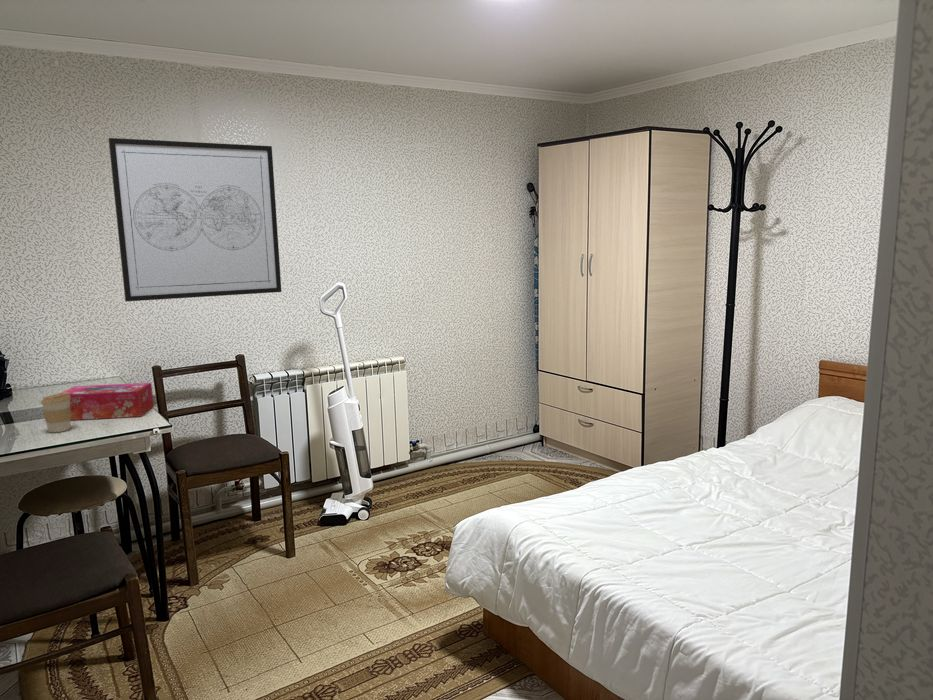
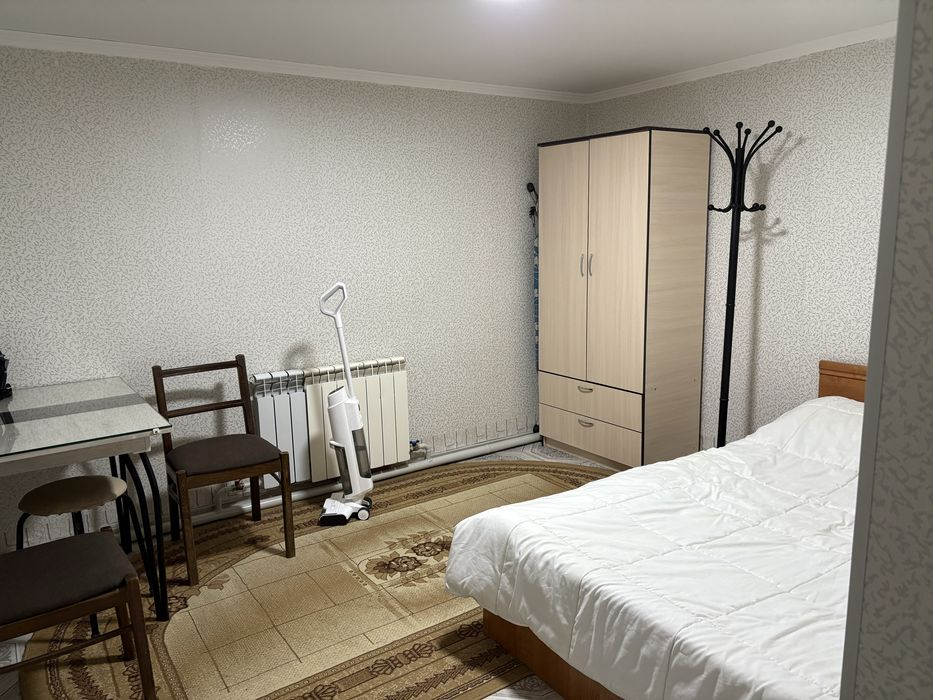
- coffee cup [40,393,72,433]
- tissue box [58,382,155,421]
- wall art [107,137,282,303]
